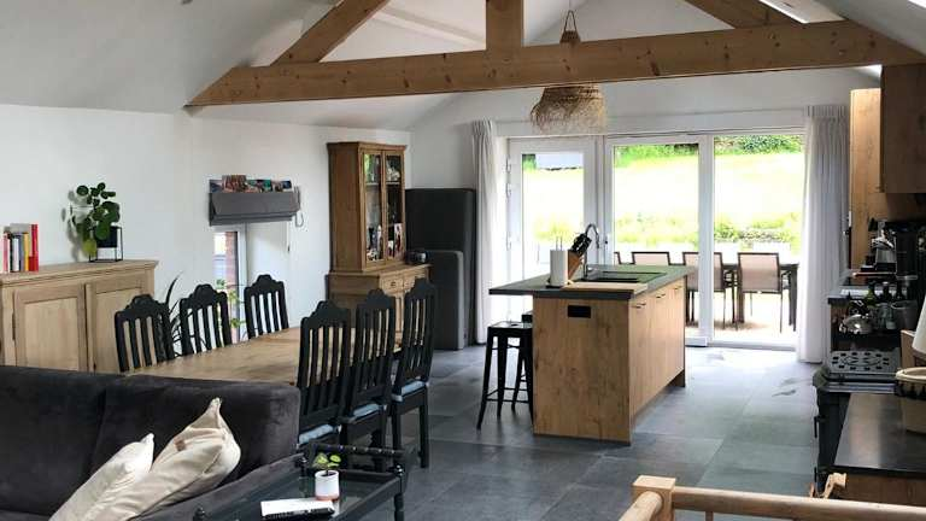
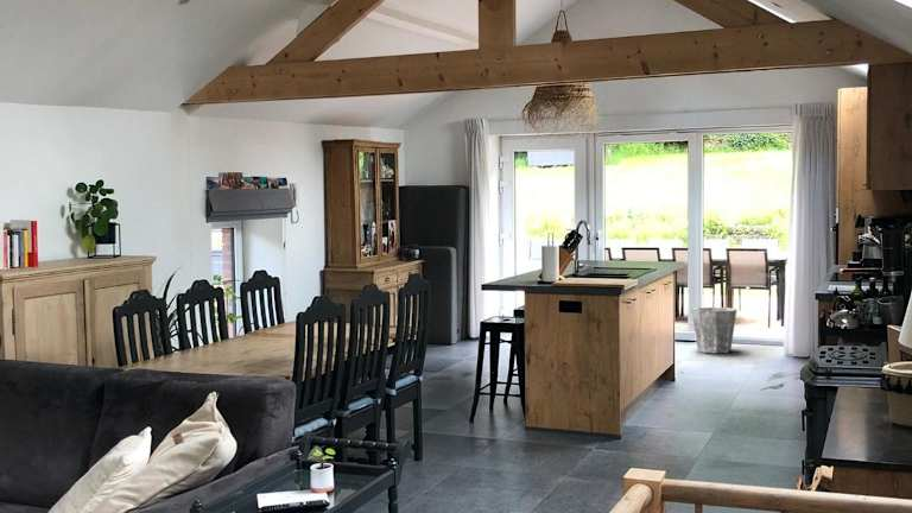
+ waste bin [690,306,737,354]
